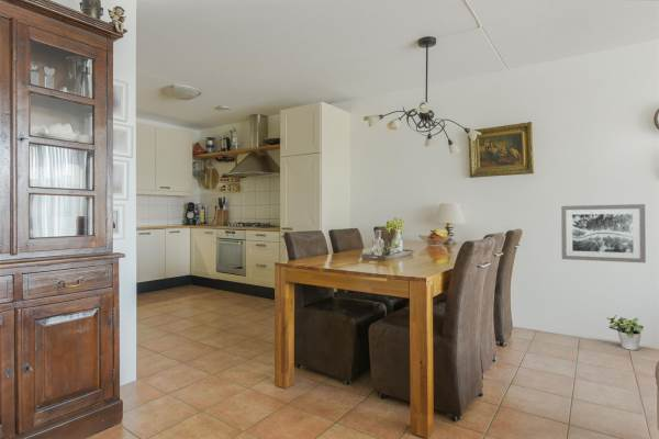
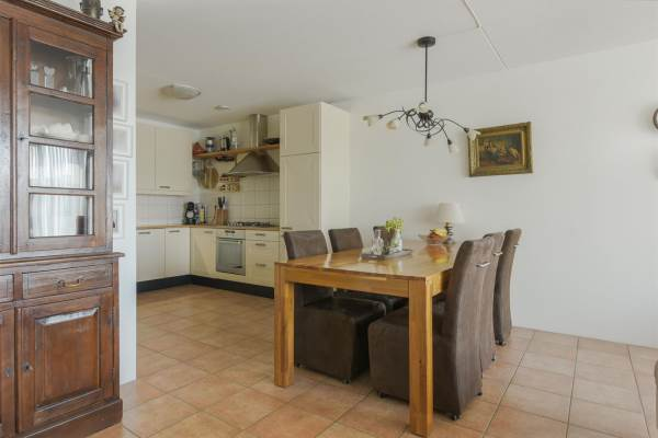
- wall art [560,203,647,263]
- potted plant [605,314,645,351]
